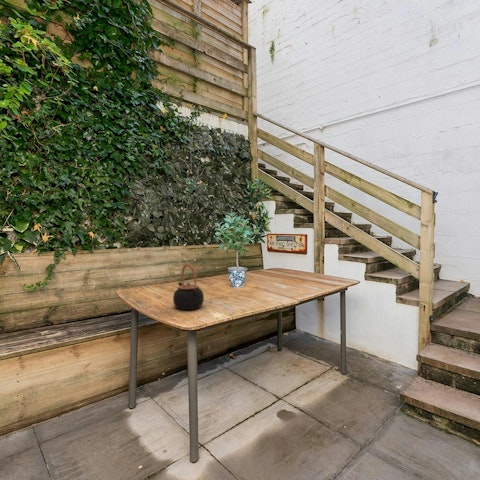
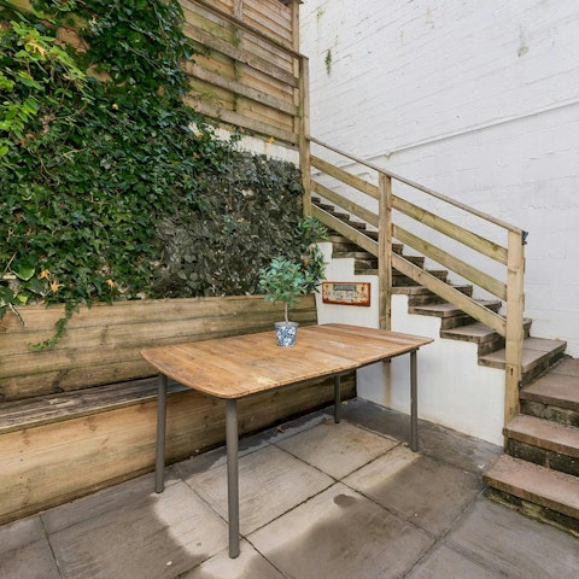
- teapot [172,262,205,311]
